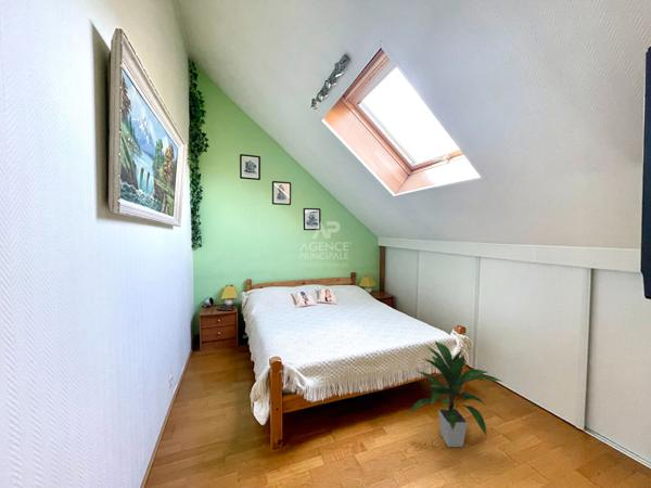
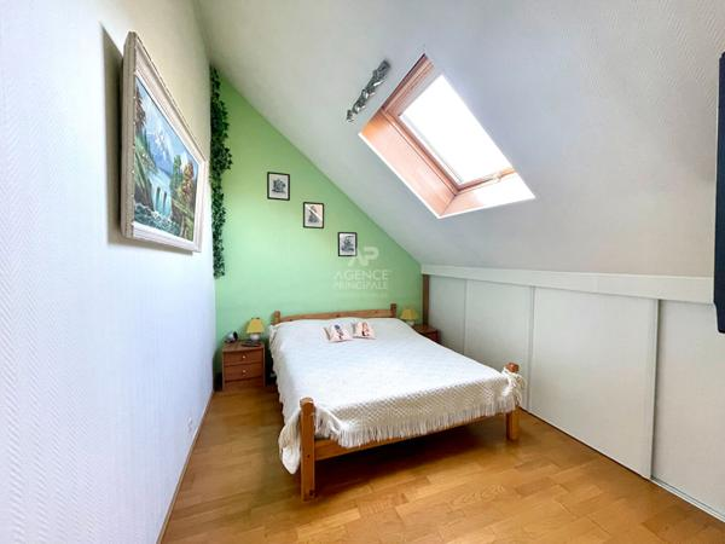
- indoor plant [408,341,503,448]
